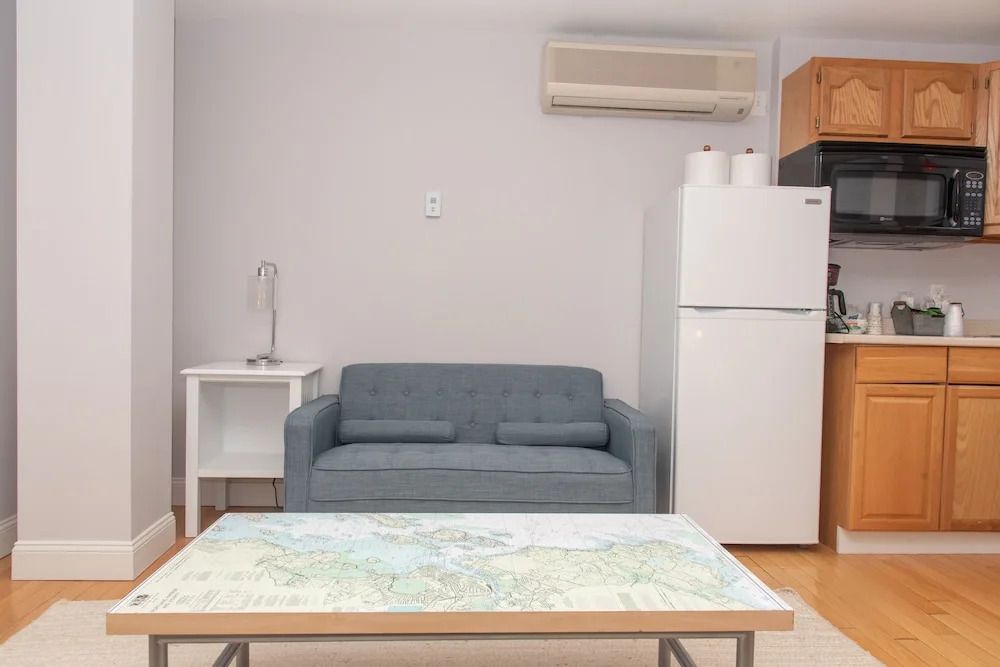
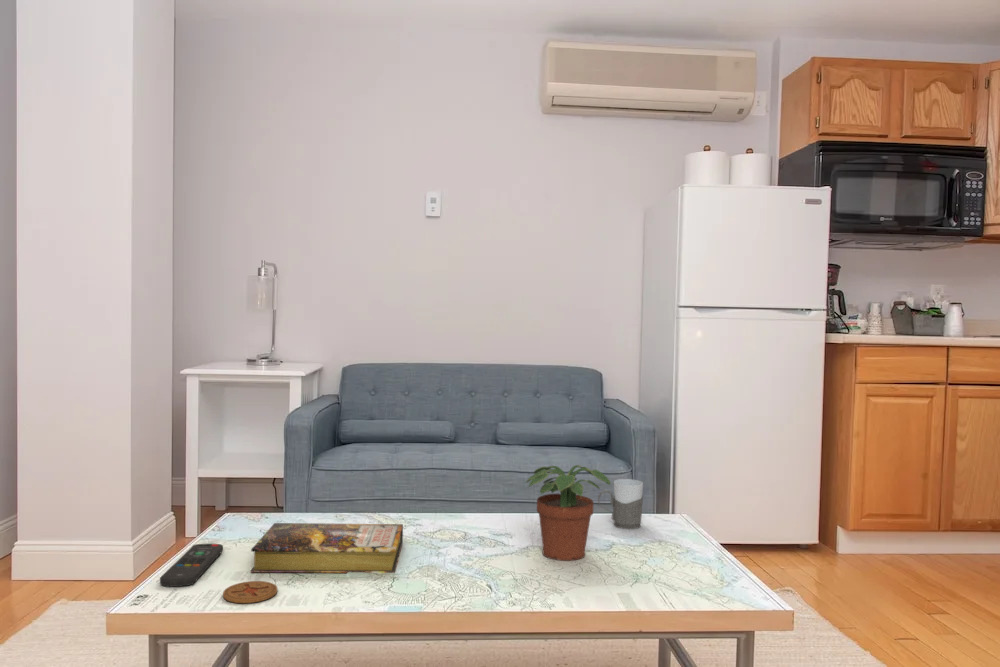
+ book [249,522,404,574]
+ coaster [222,580,279,604]
+ remote control [159,542,224,588]
+ potted plant [525,464,612,562]
+ mug [597,478,644,530]
